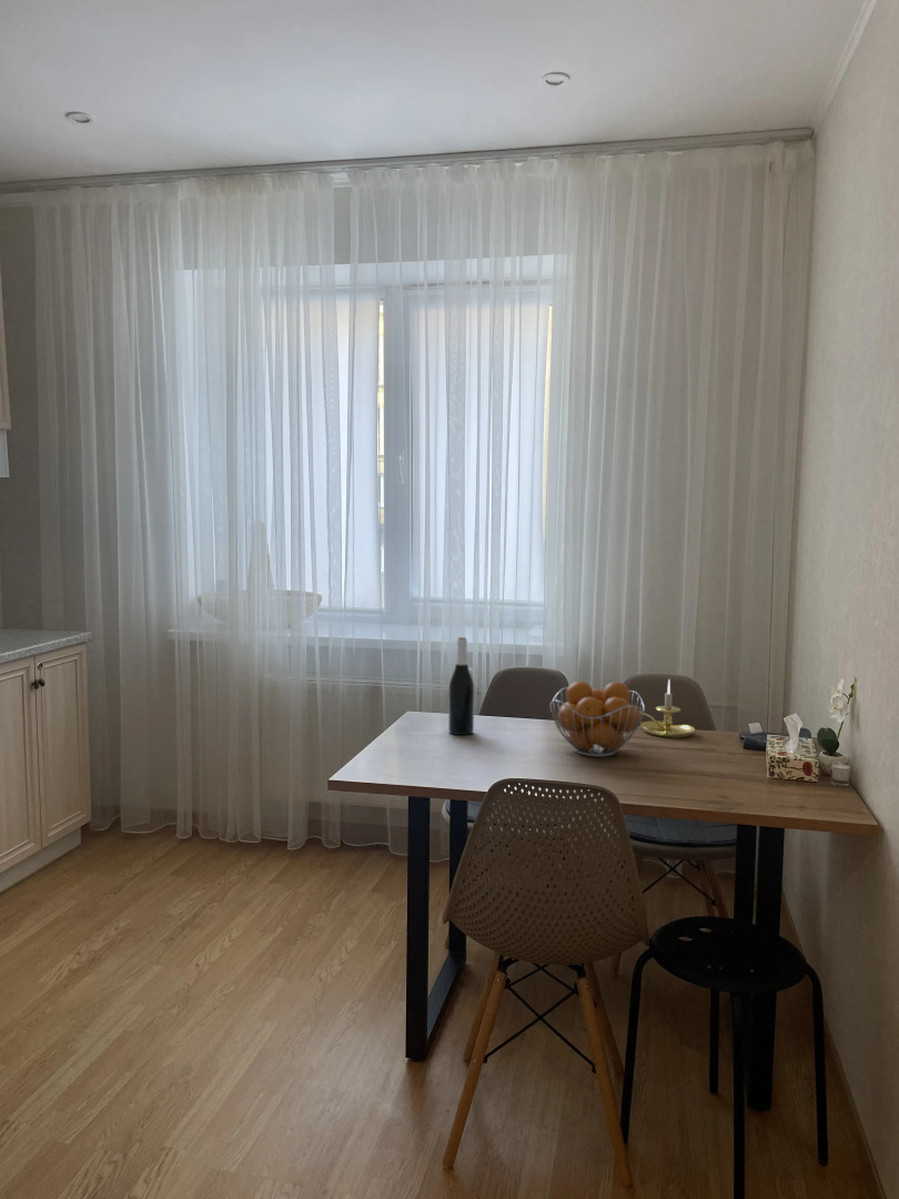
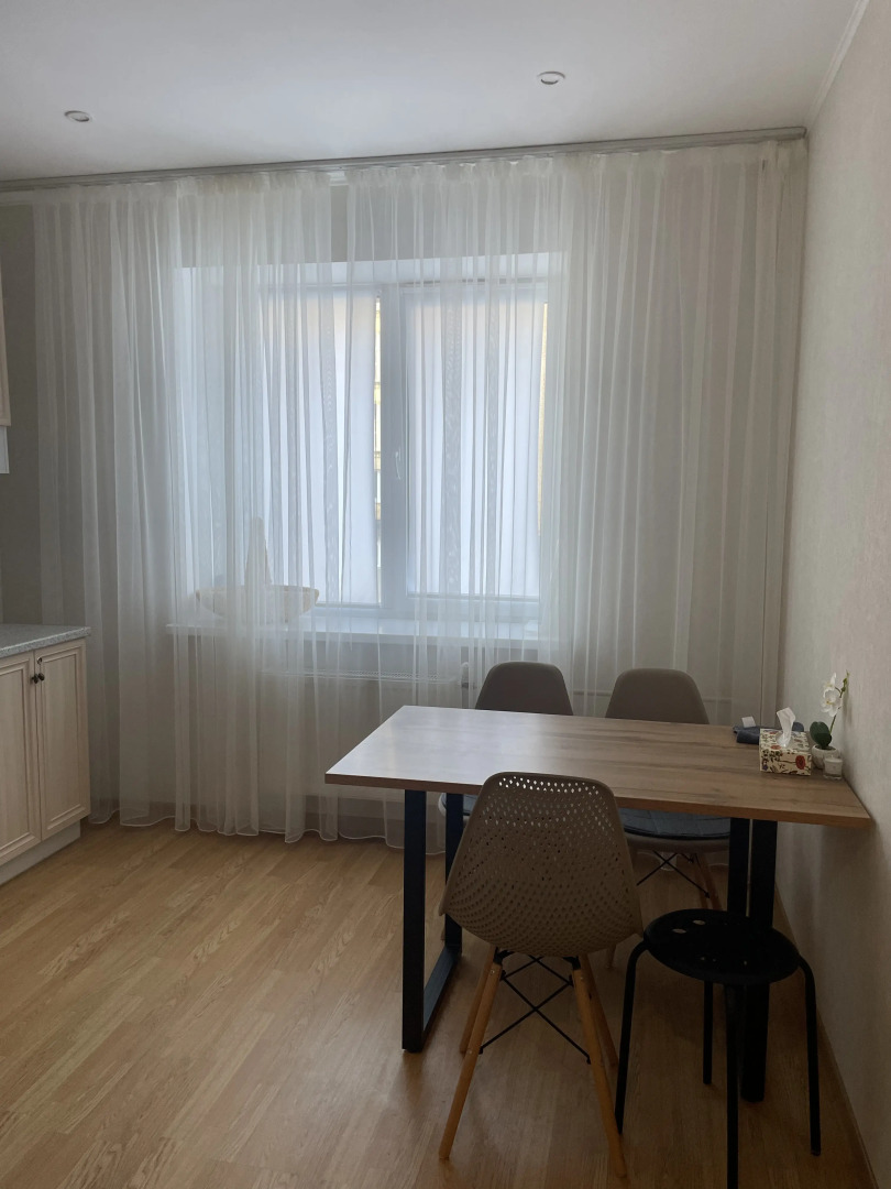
- candle holder [639,678,696,739]
- wine bottle [447,636,475,736]
- fruit basket [548,679,646,758]
